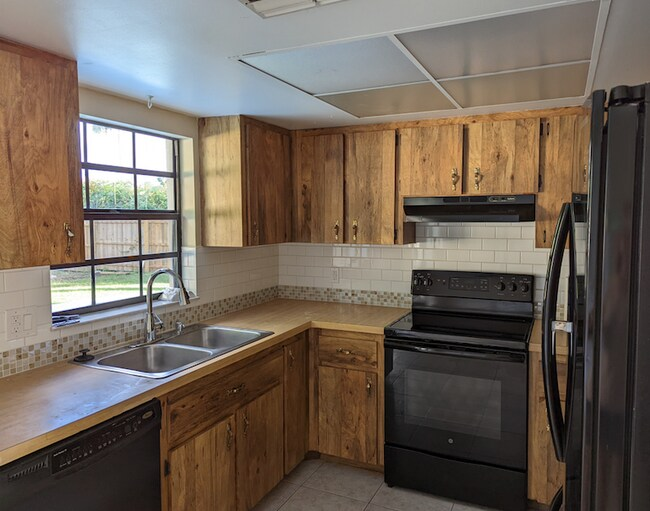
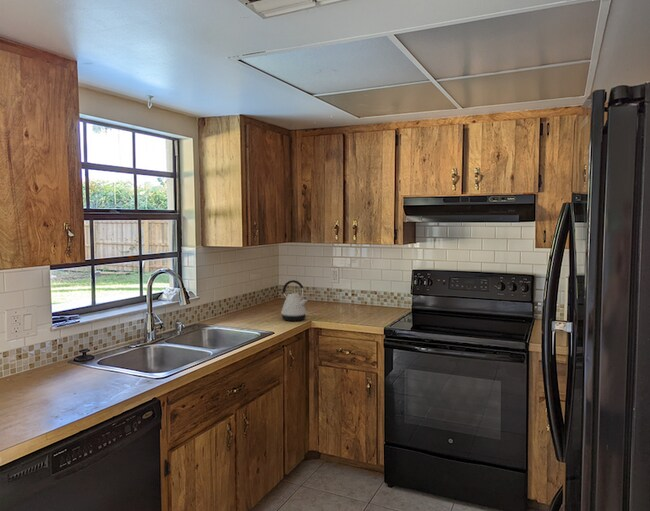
+ kettle [280,279,308,322]
